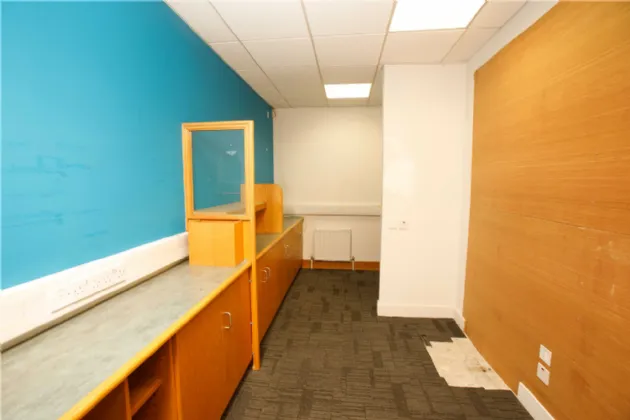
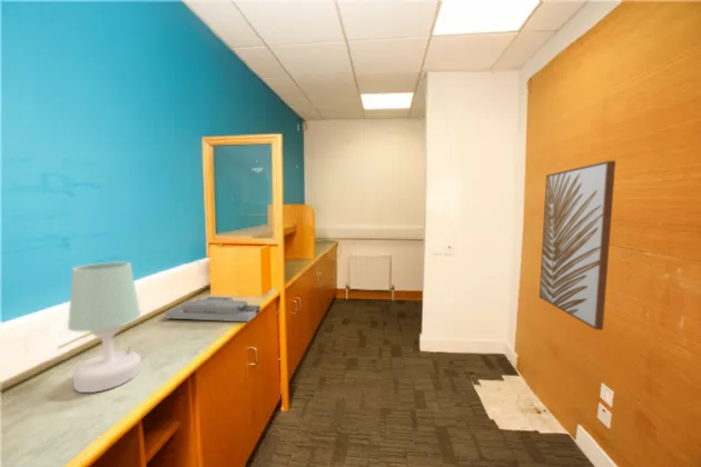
+ table lamp [67,261,142,394]
+ wall art [539,160,616,331]
+ desk organizer [165,296,263,322]
